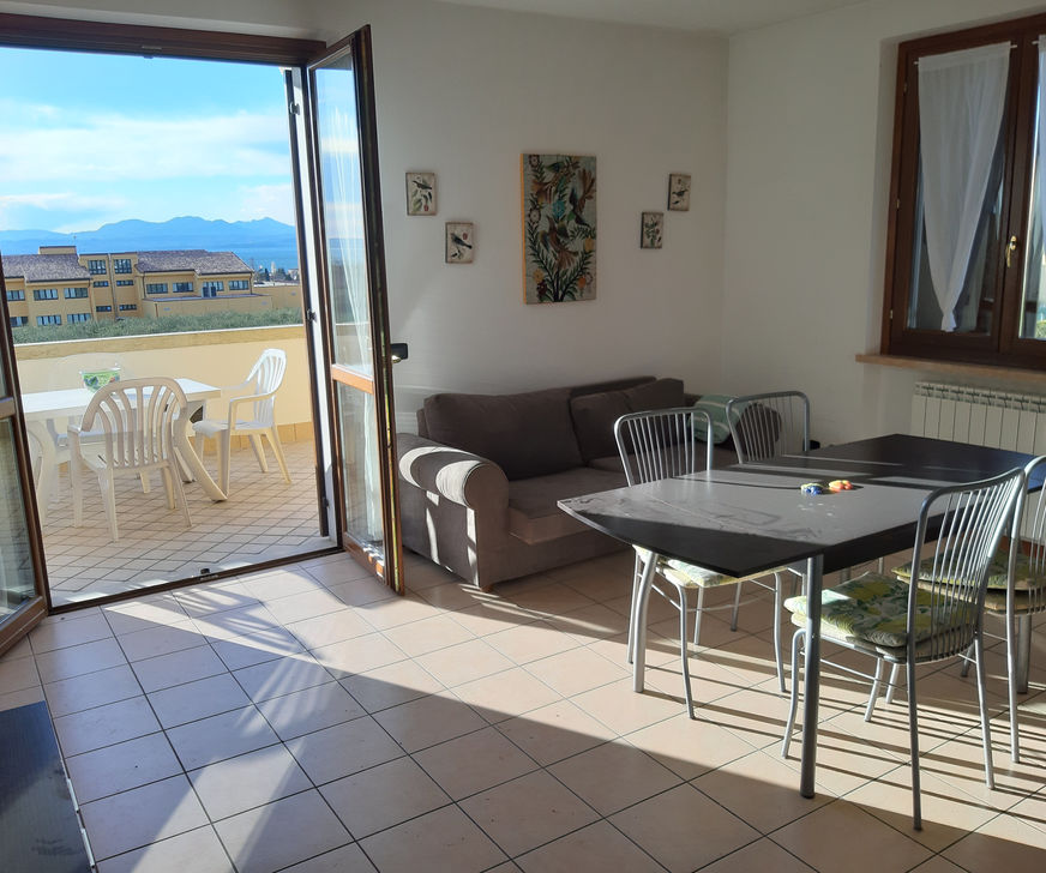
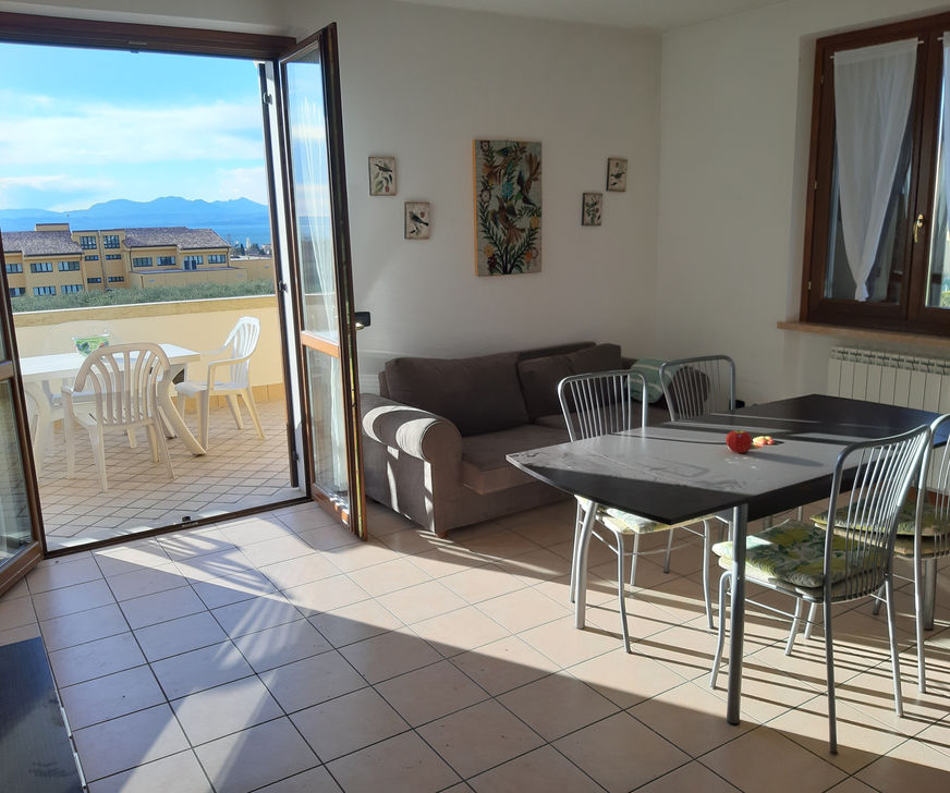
+ fruit [724,428,753,453]
